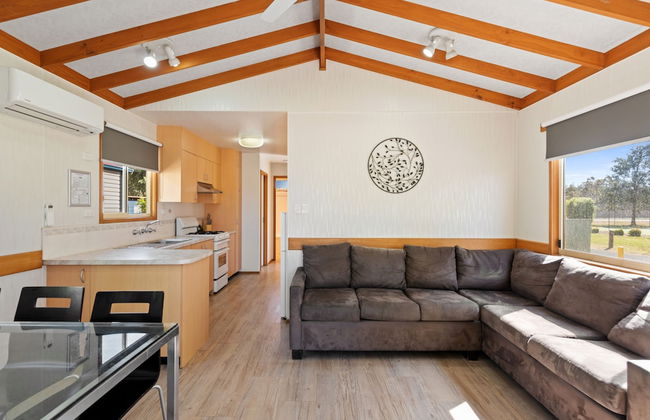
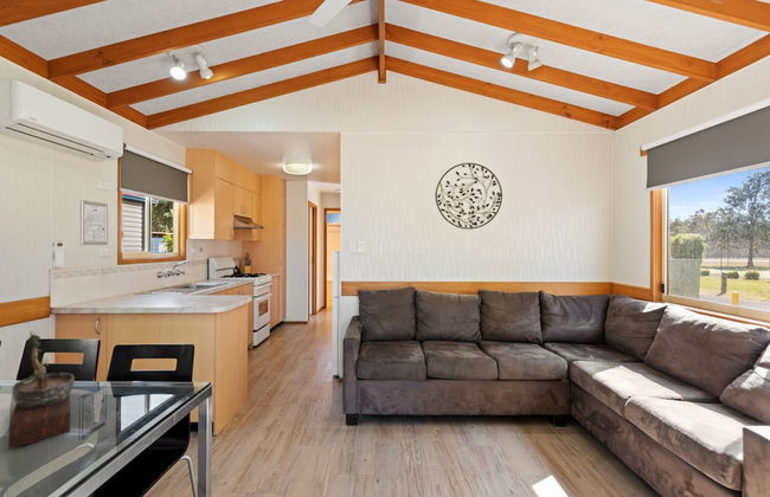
+ bonsai tree [7,330,76,450]
